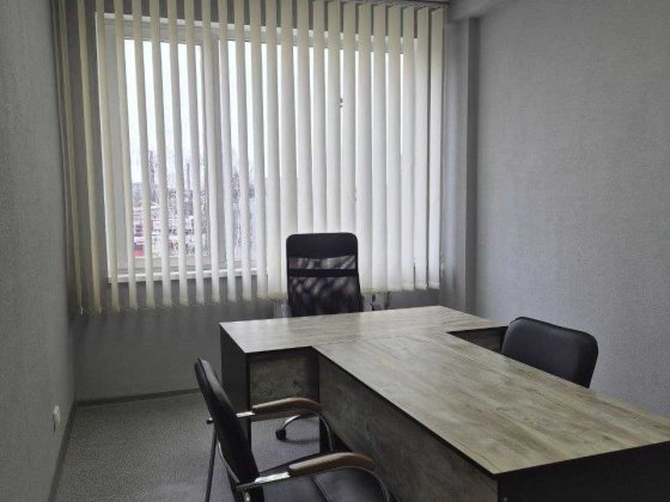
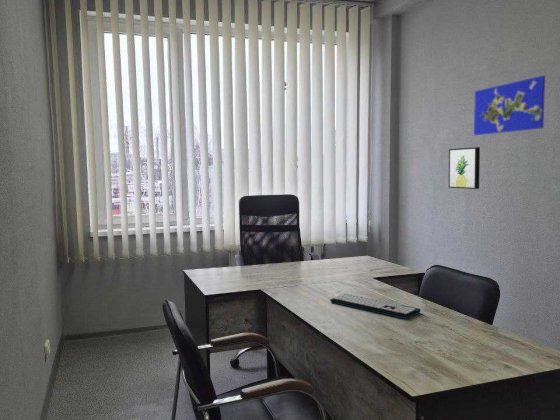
+ keyboard [329,293,422,320]
+ wall art [448,146,481,190]
+ world map [473,74,546,136]
